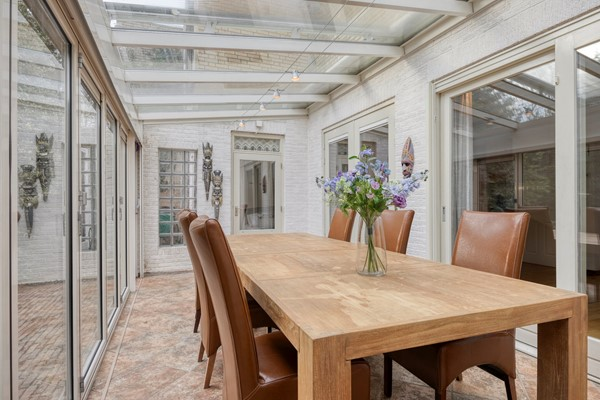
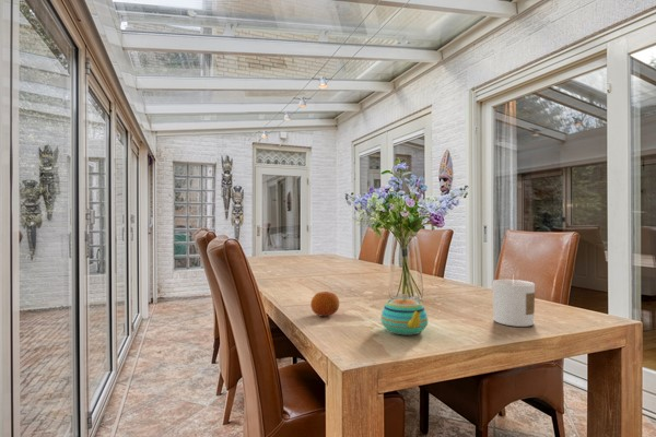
+ teapot [379,293,430,335]
+ fruit [309,291,340,317]
+ candle [492,274,536,328]
